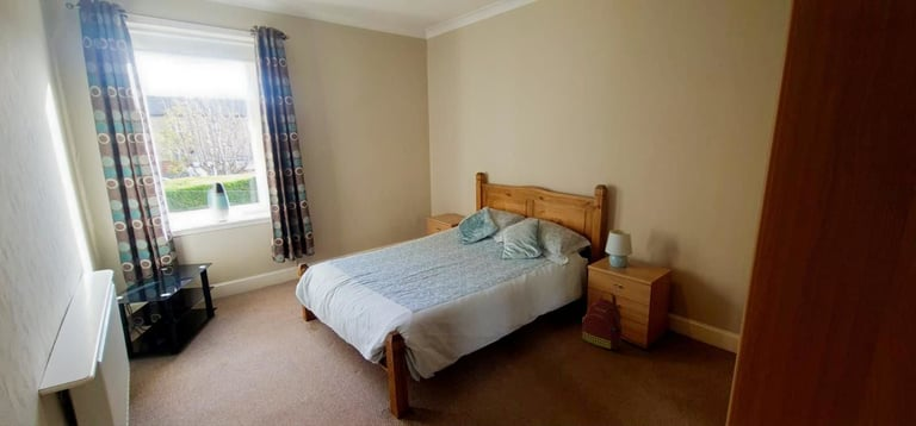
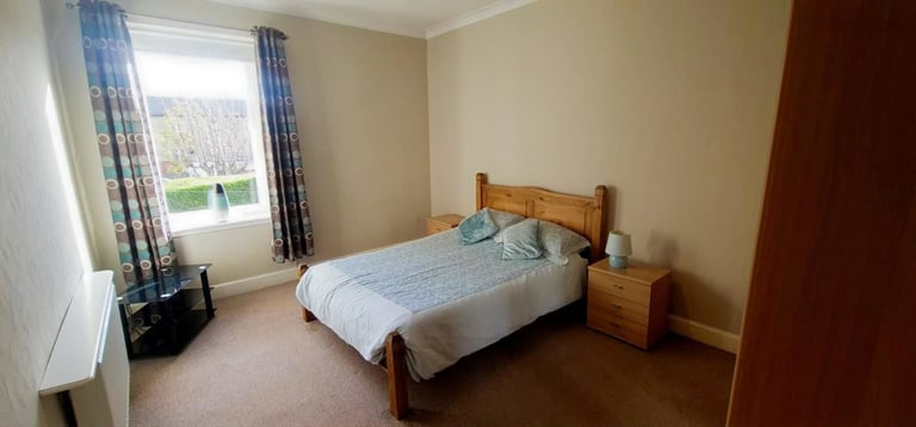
- backpack [581,290,623,351]
